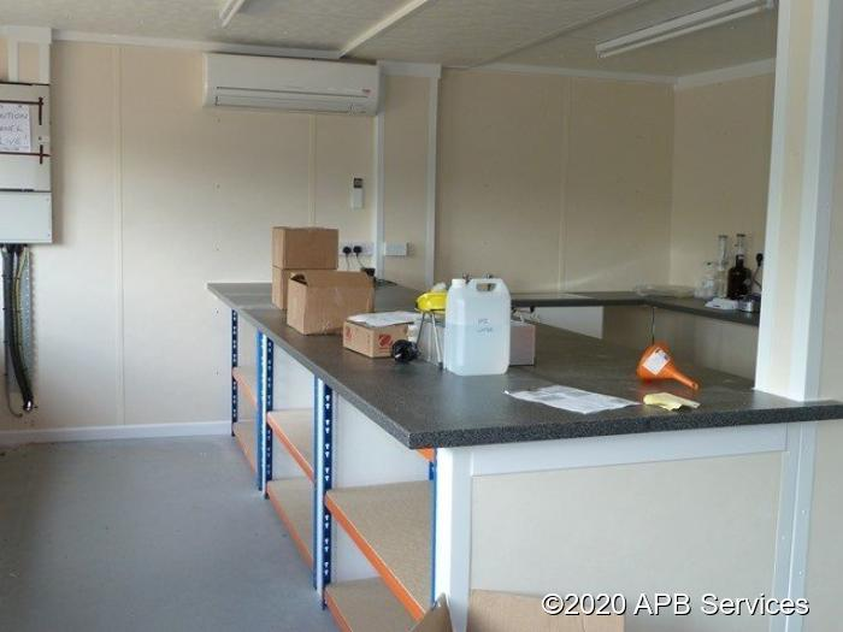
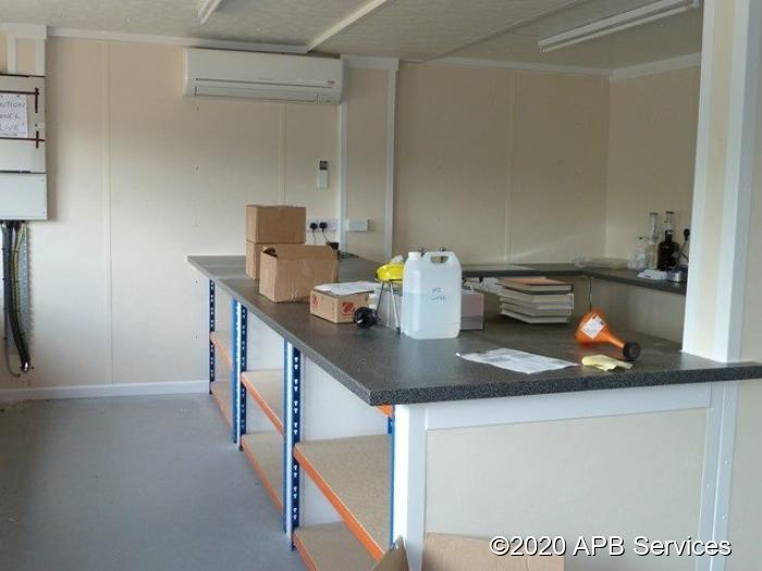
+ adhesive tape [622,339,641,361]
+ book stack [494,276,575,325]
